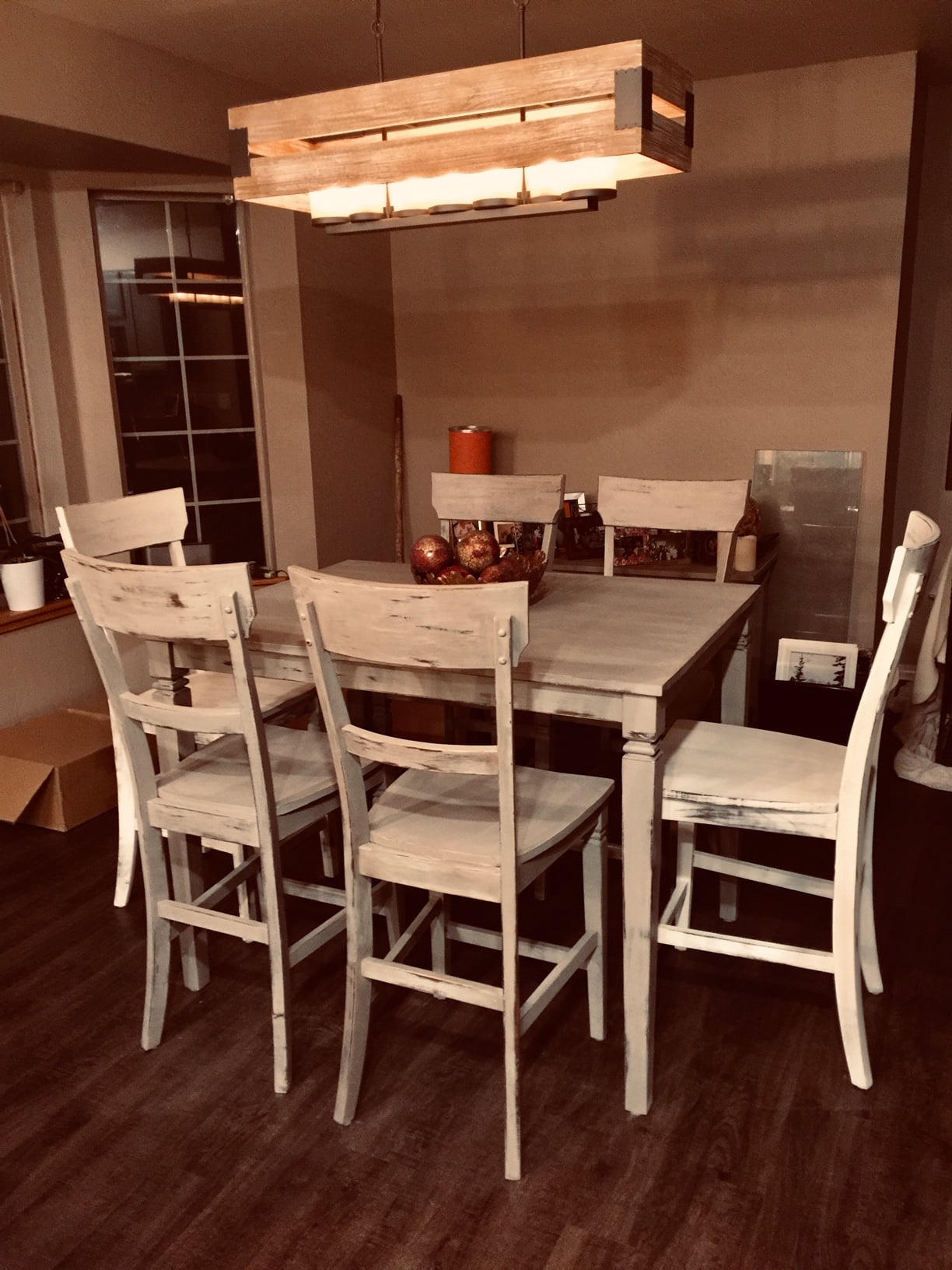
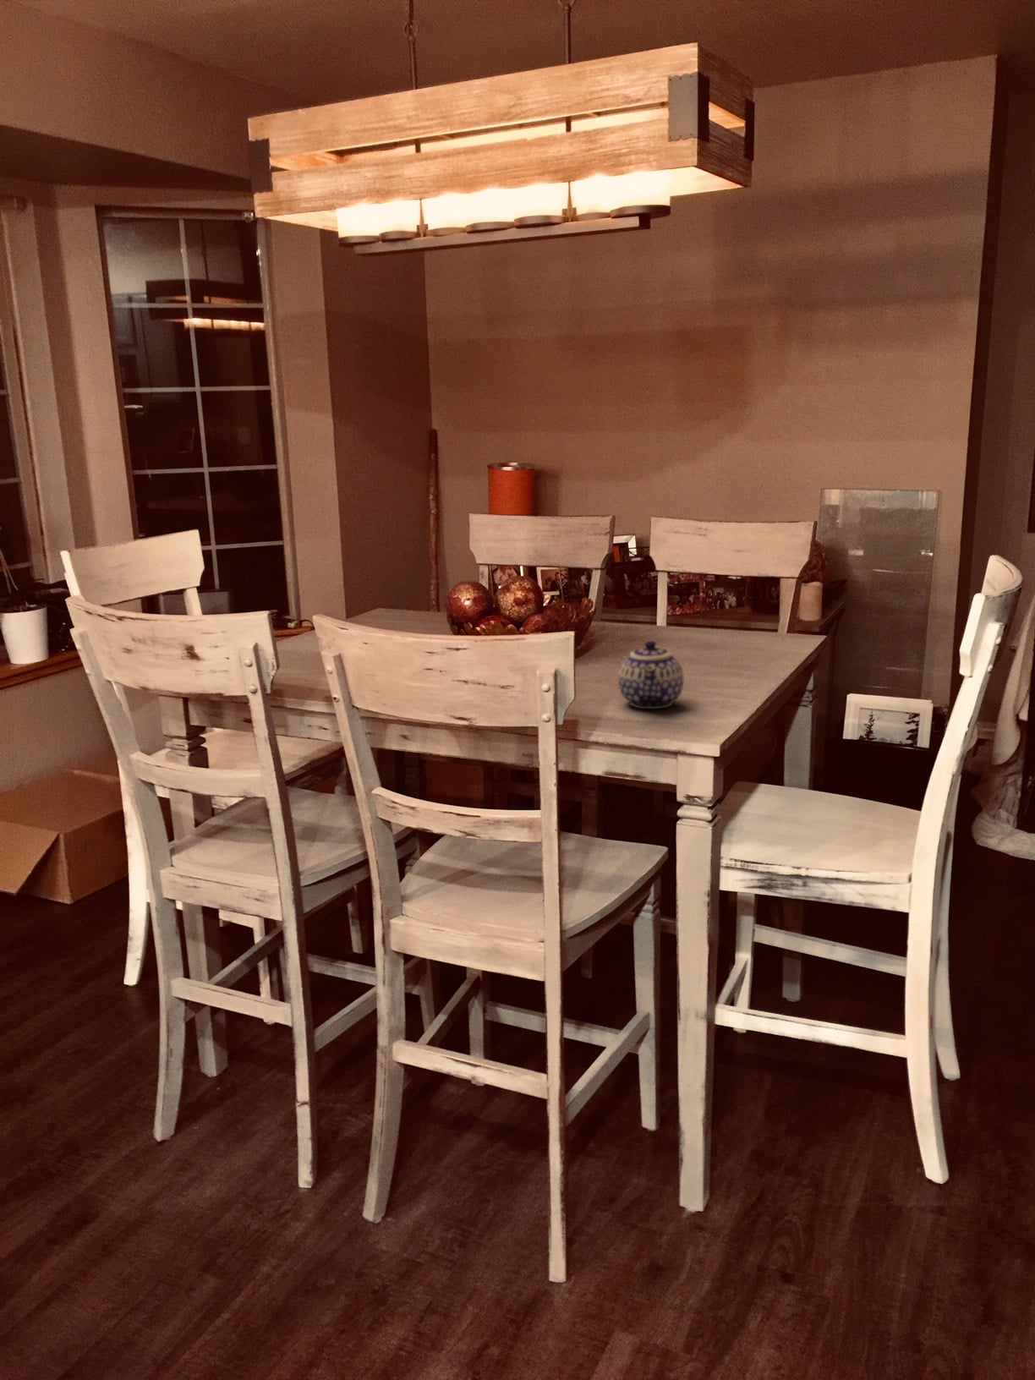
+ teapot [618,640,684,710]
